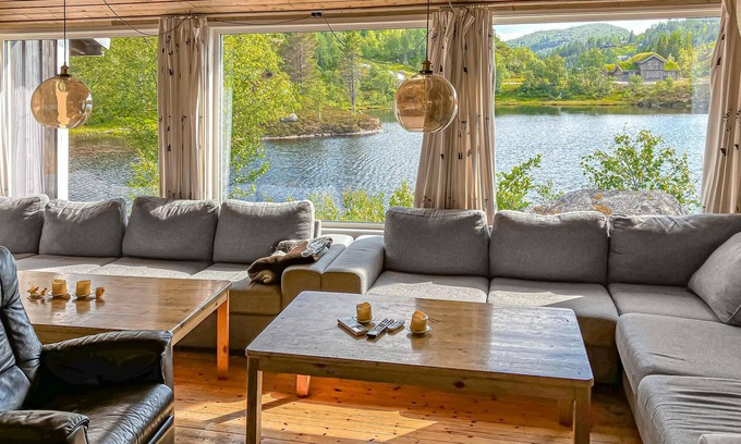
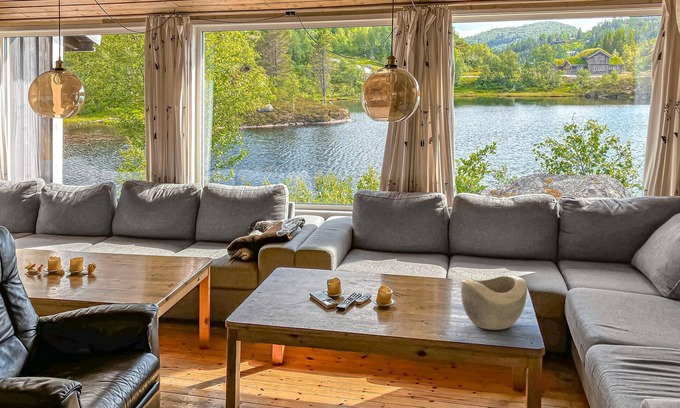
+ decorative bowl [460,275,528,331]
